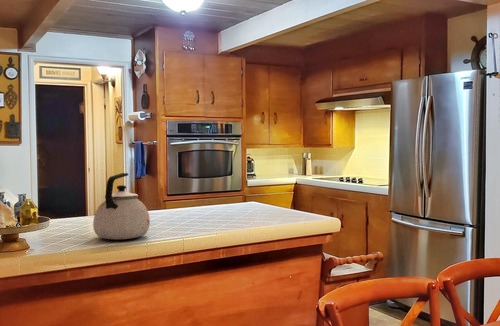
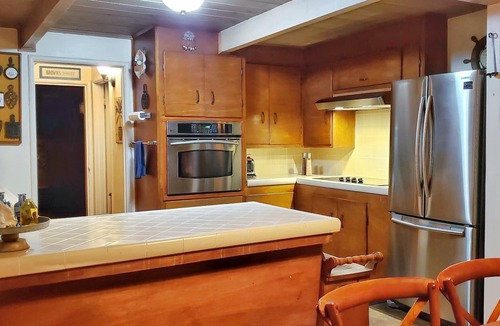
- kettle [92,172,151,241]
